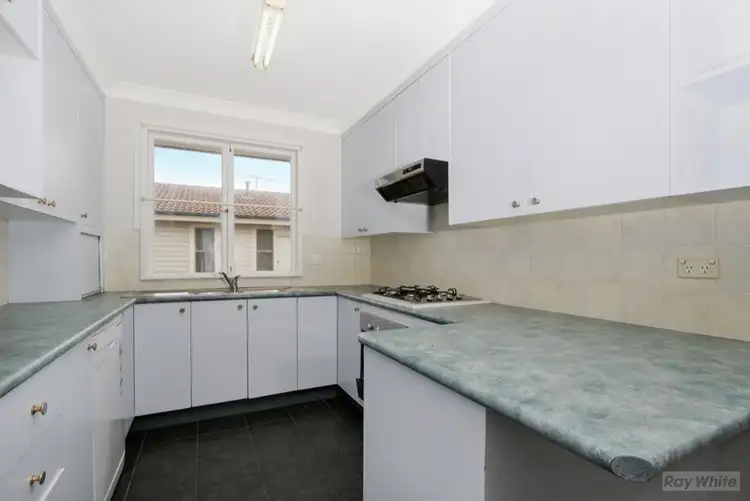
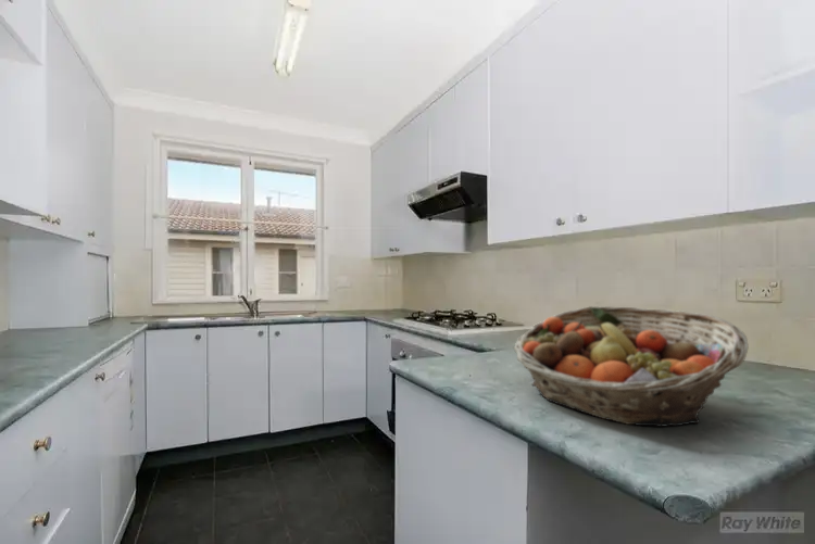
+ fruit basket [513,305,749,428]
